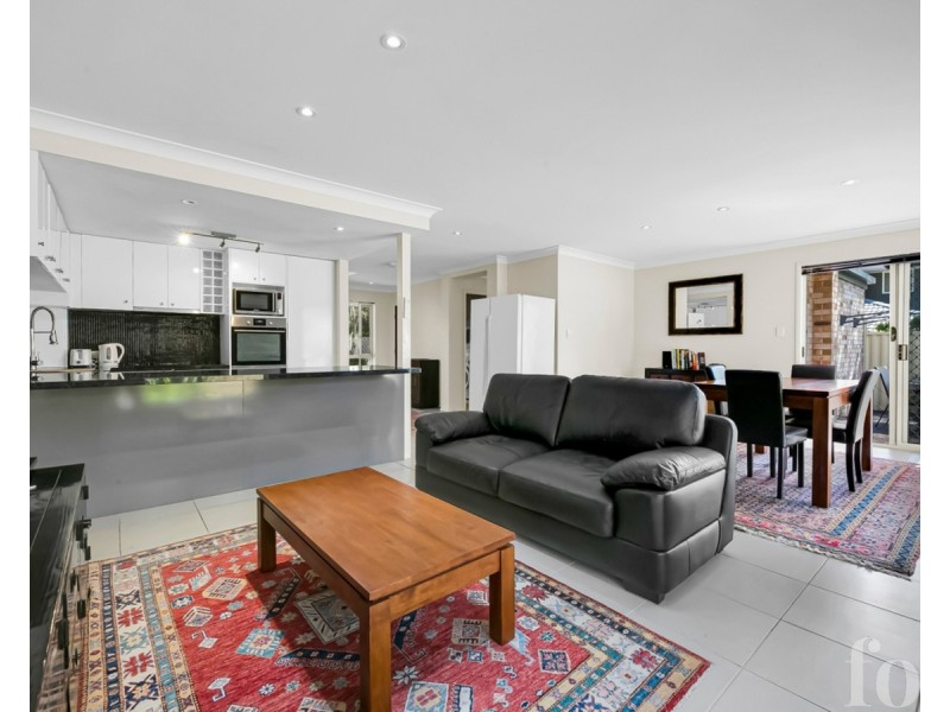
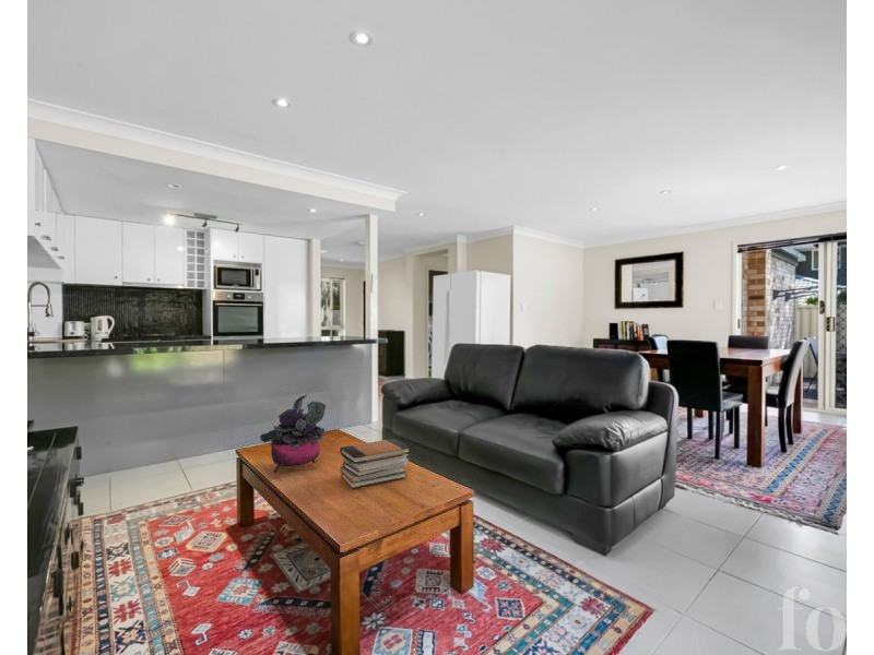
+ potted plant [259,394,327,474]
+ book stack [339,438,412,489]
